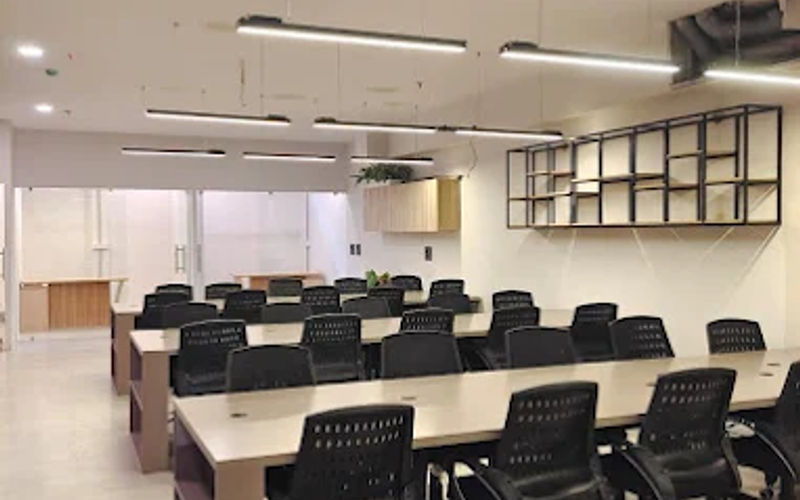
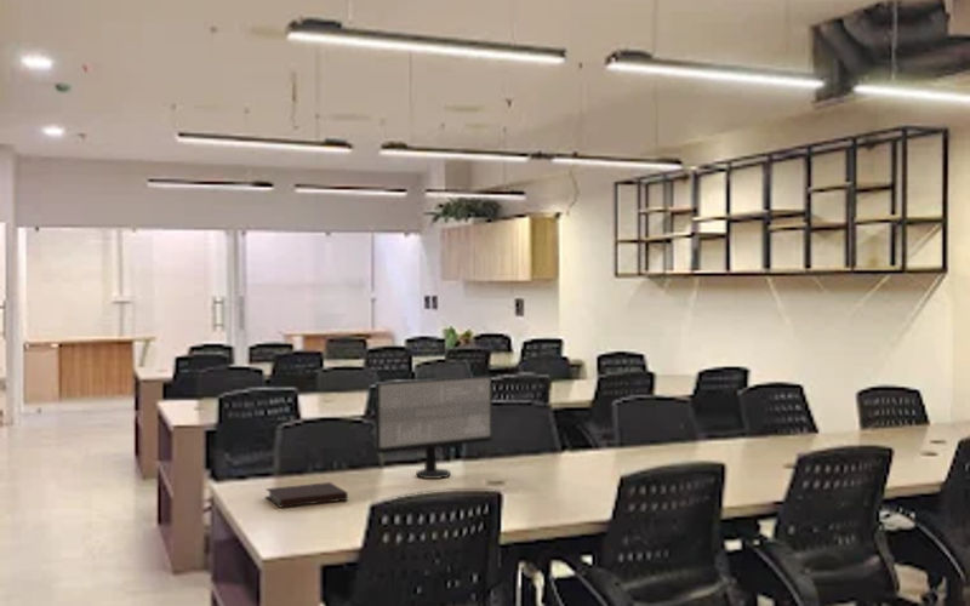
+ computer monitor [375,375,493,480]
+ notebook [264,481,349,508]
